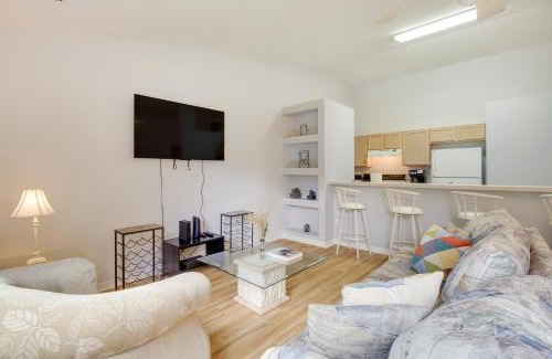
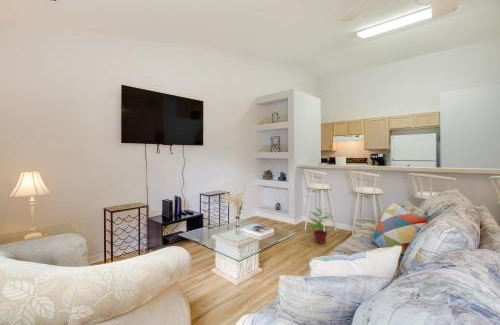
+ potted plant [306,206,336,245]
